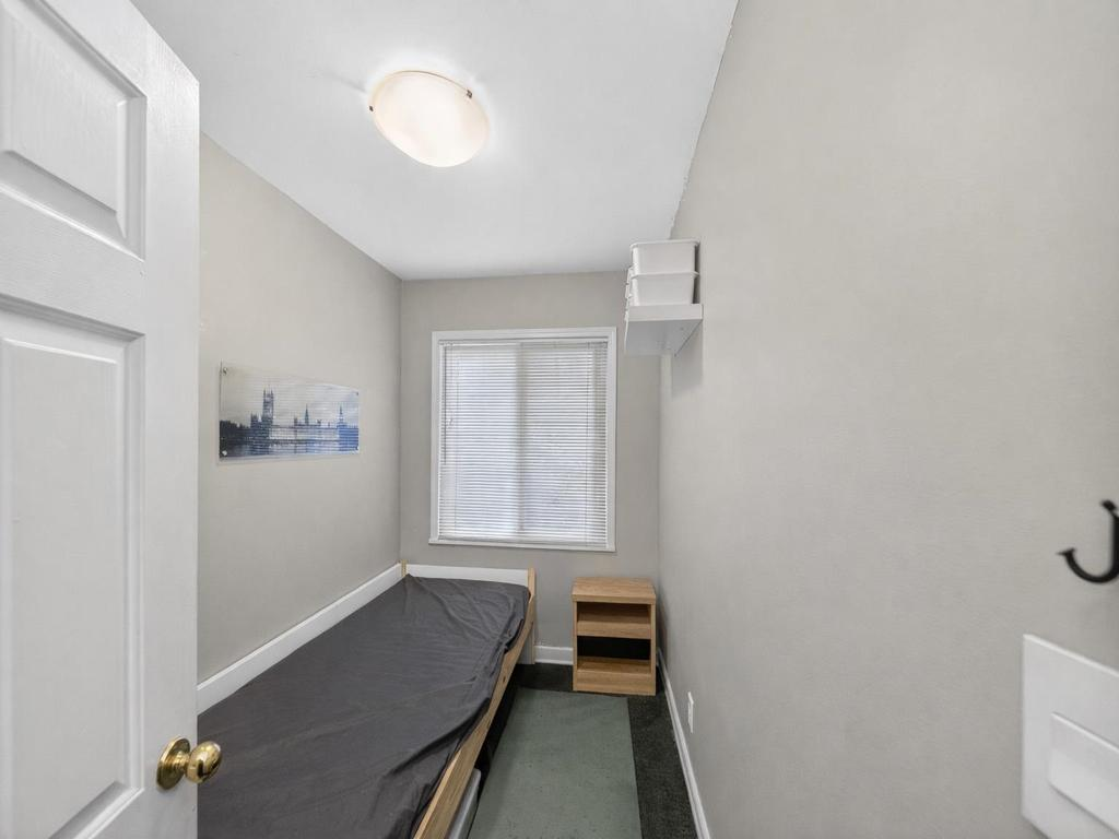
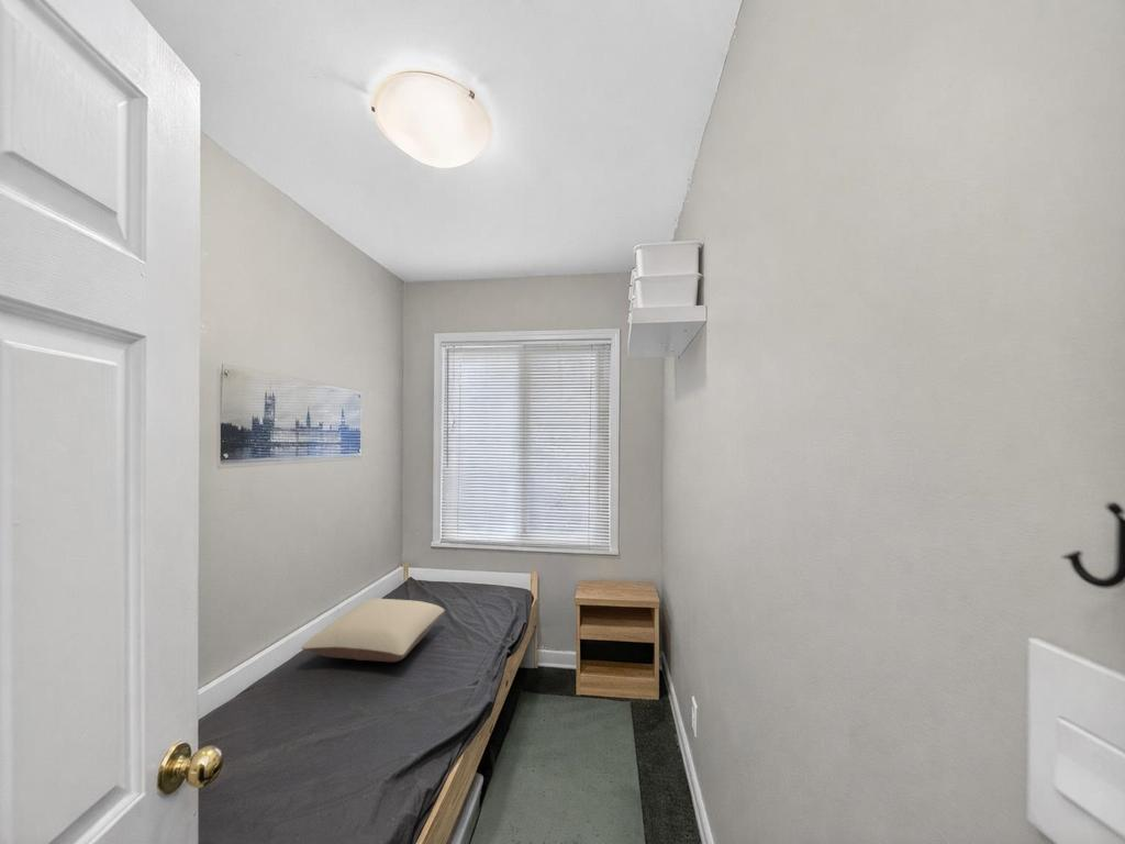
+ pillow [300,597,446,663]
